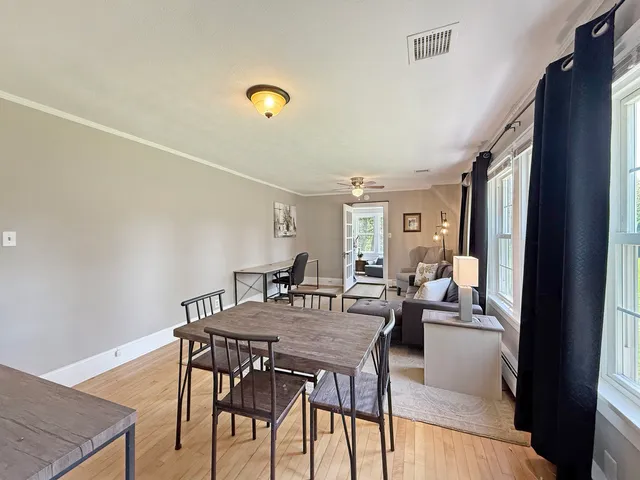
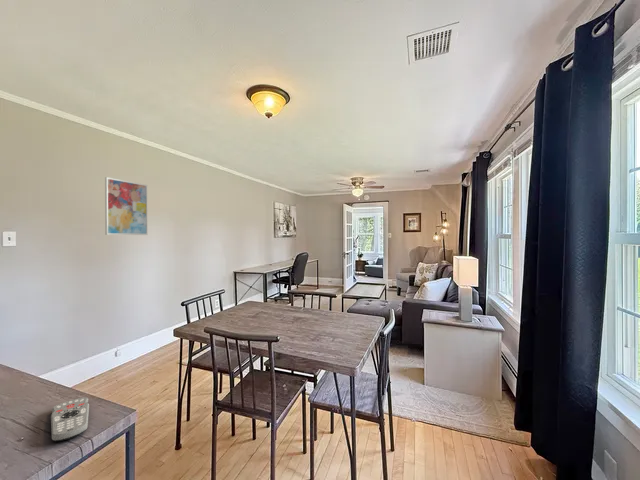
+ remote control [50,396,90,442]
+ wall art [104,176,148,236]
